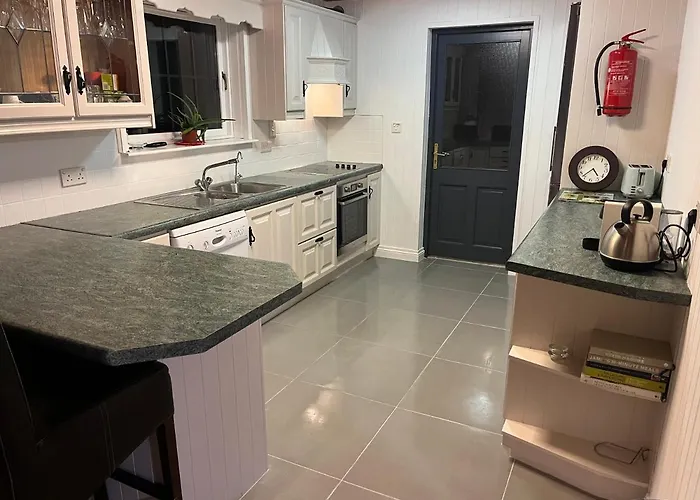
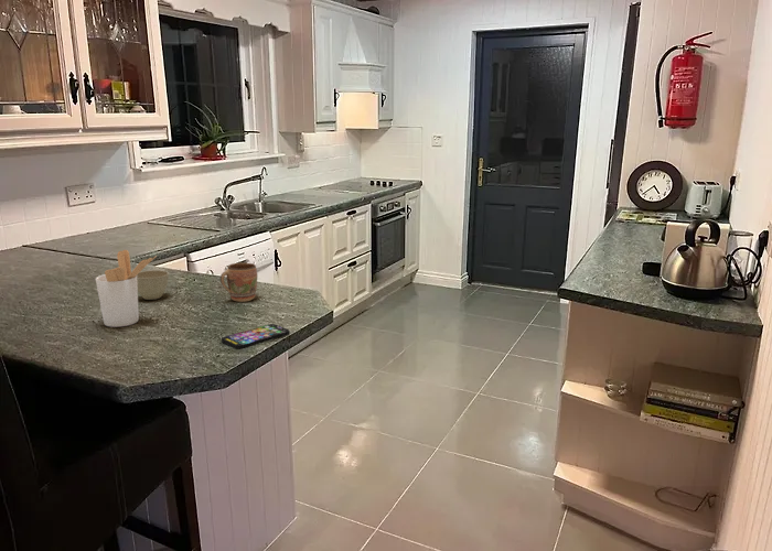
+ mug [219,262,258,303]
+ smartphone [221,323,290,350]
+ flower pot [137,269,170,301]
+ utensil holder [95,249,158,328]
